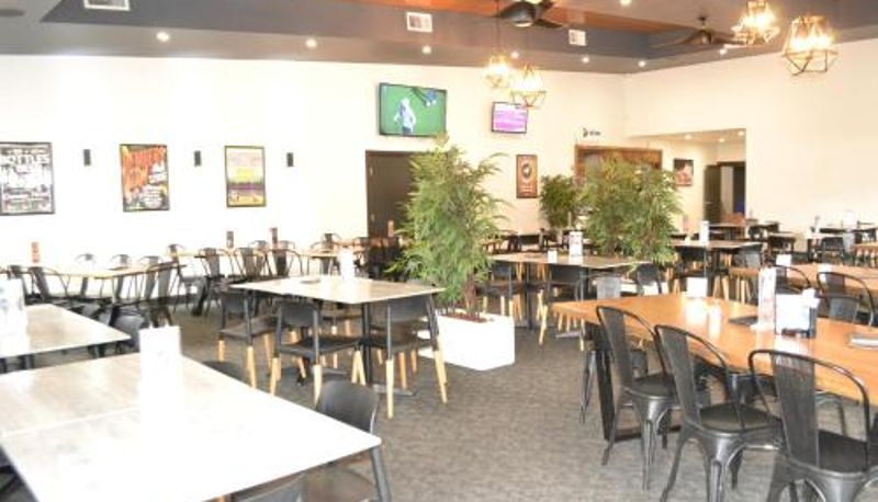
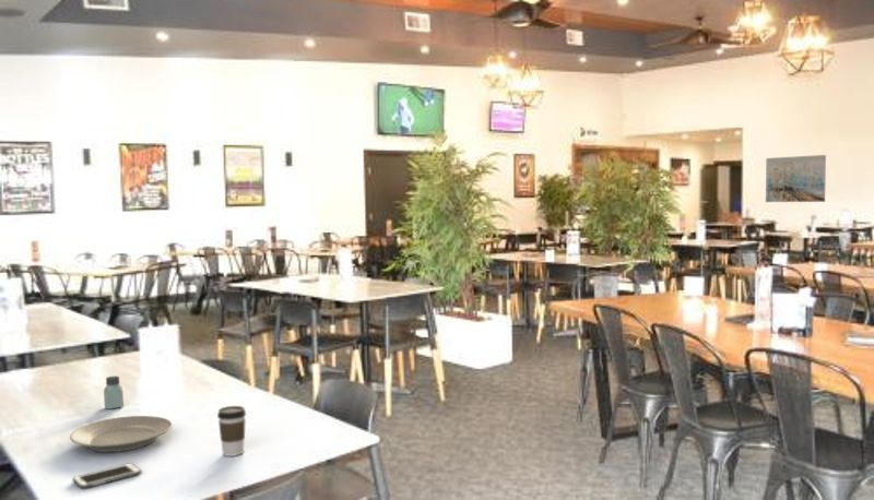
+ wall art [765,154,827,203]
+ coffee cup [216,405,247,457]
+ saltshaker [103,374,125,410]
+ plate [69,415,174,453]
+ cell phone [71,462,143,489]
